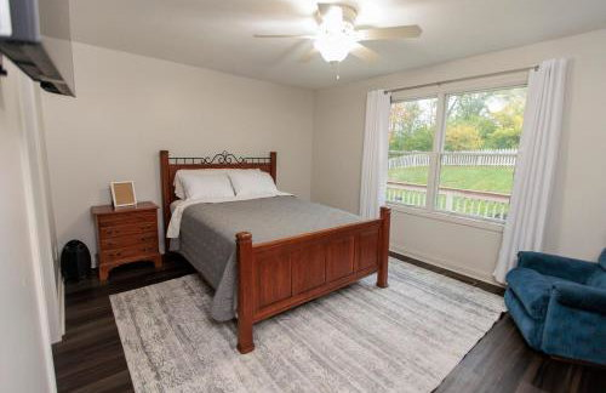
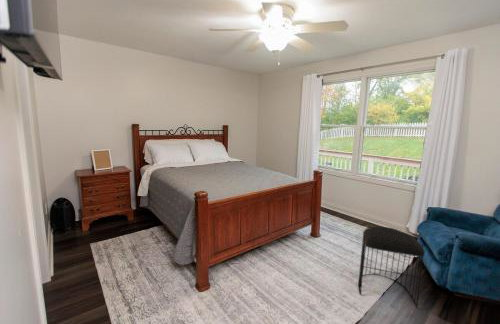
+ stool [357,225,425,308]
